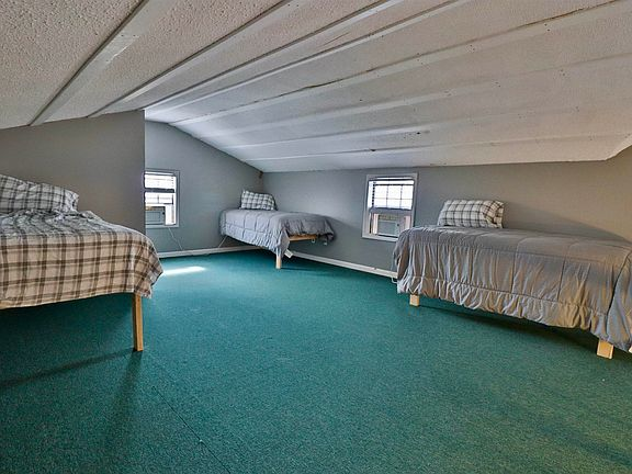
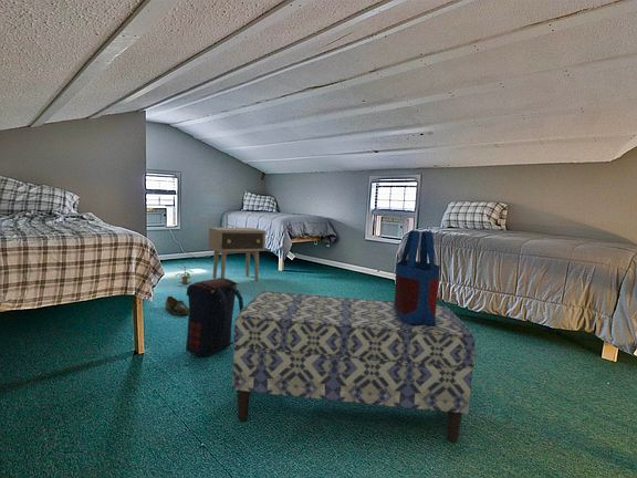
+ side table [208,227,267,282]
+ shoe [165,295,189,315]
+ satchel [185,277,244,357]
+ potted plant [174,261,194,284]
+ tote bag [394,229,441,326]
+ bench [231,290,477,444]
